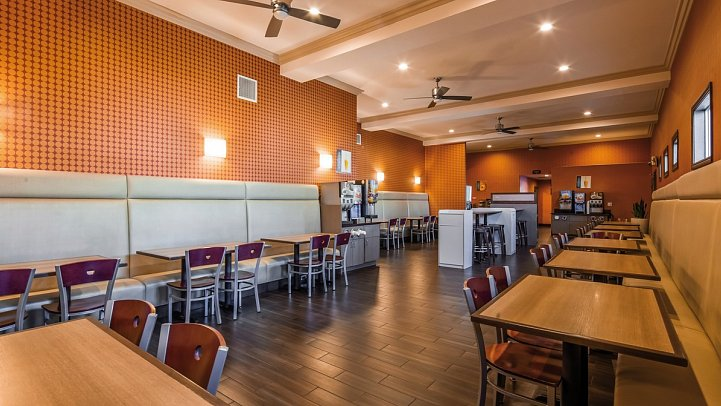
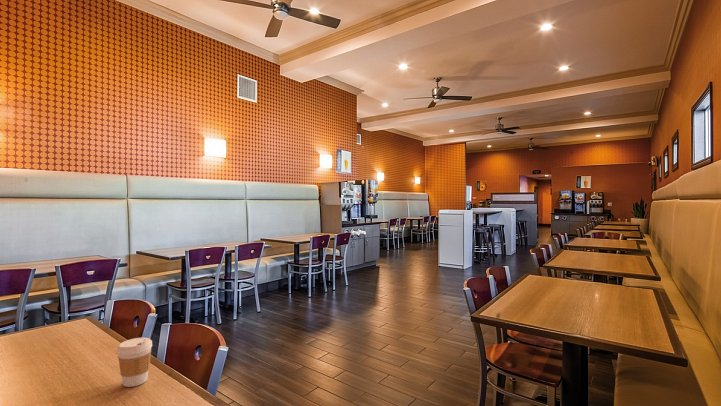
+ coffee cup [116,337,153,388]
